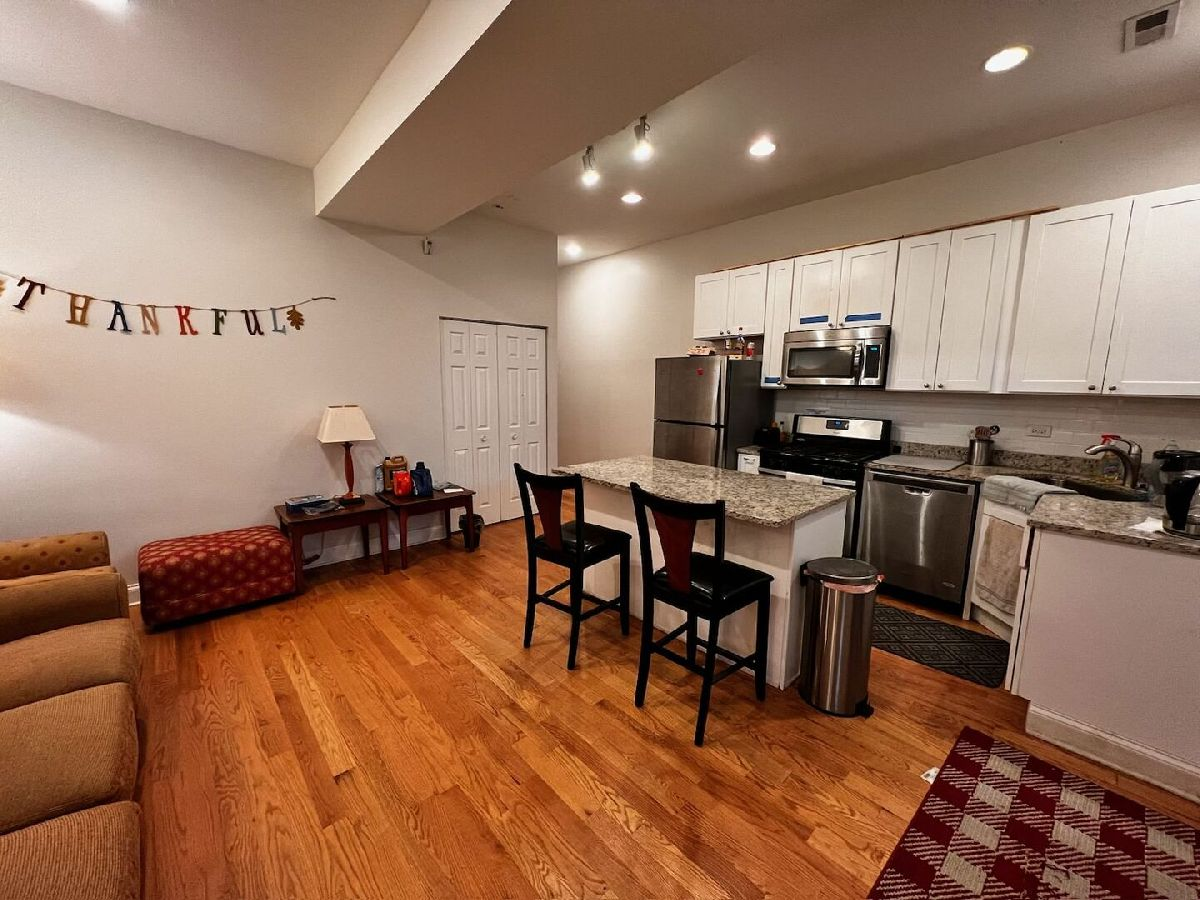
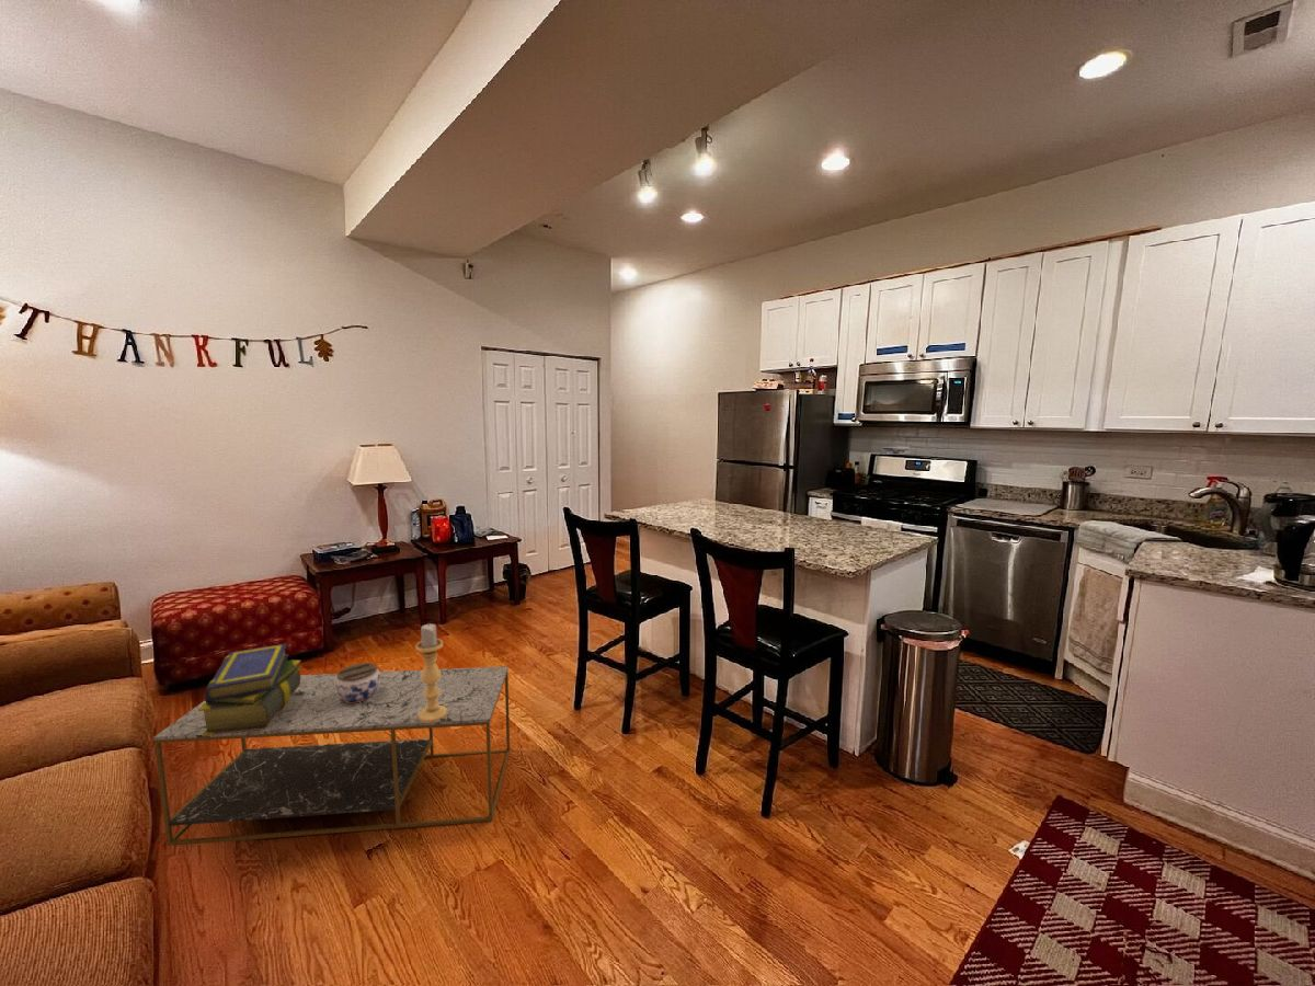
+ candle holder [414,623,447,722]
+ jar [335,662,380,703]
+ coffee table [152,665,511,847]
+ stack of books [198,642,302,736]
